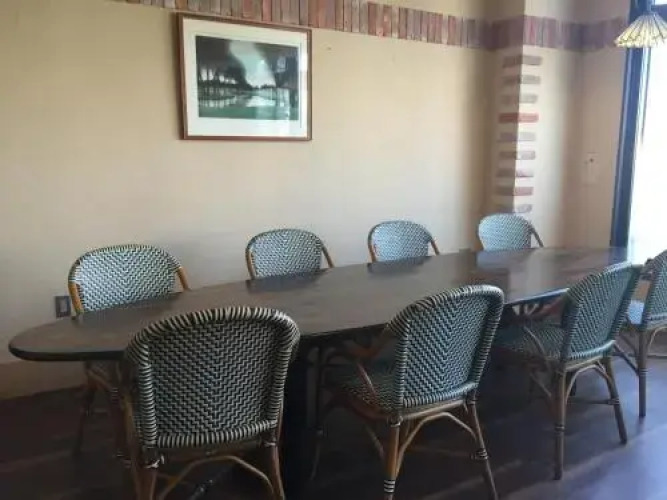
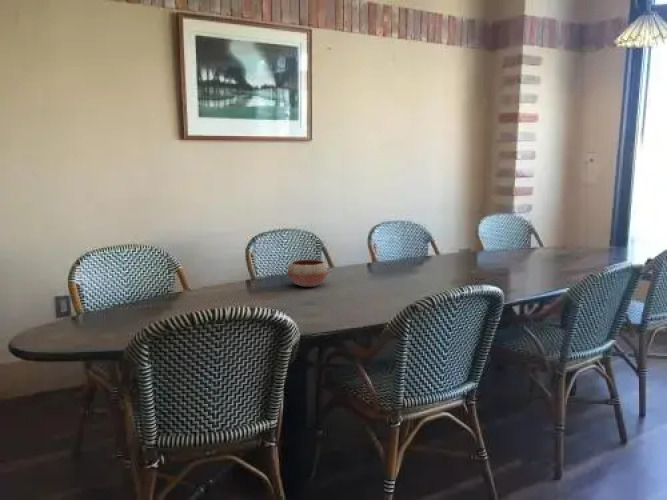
+ bowl [287,258,328,288]
